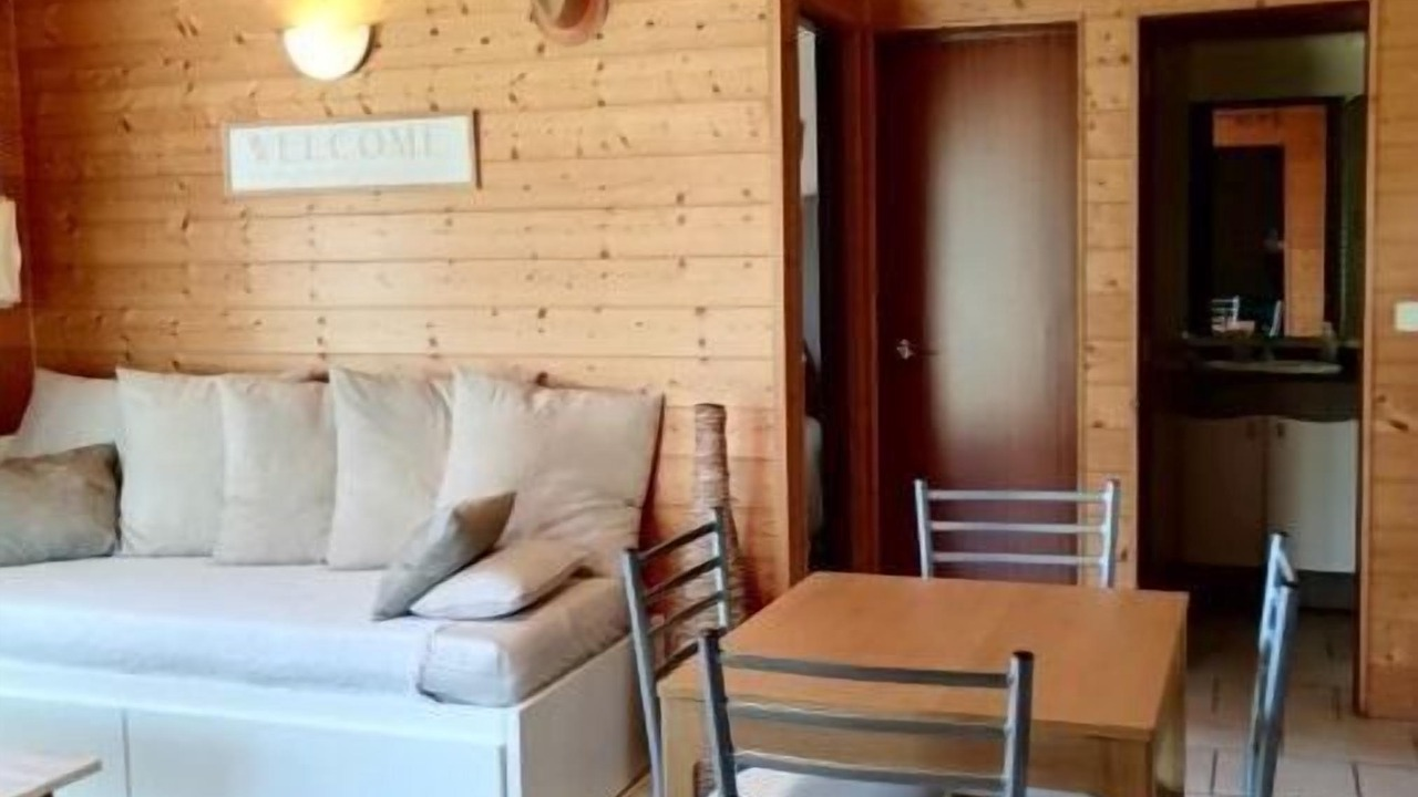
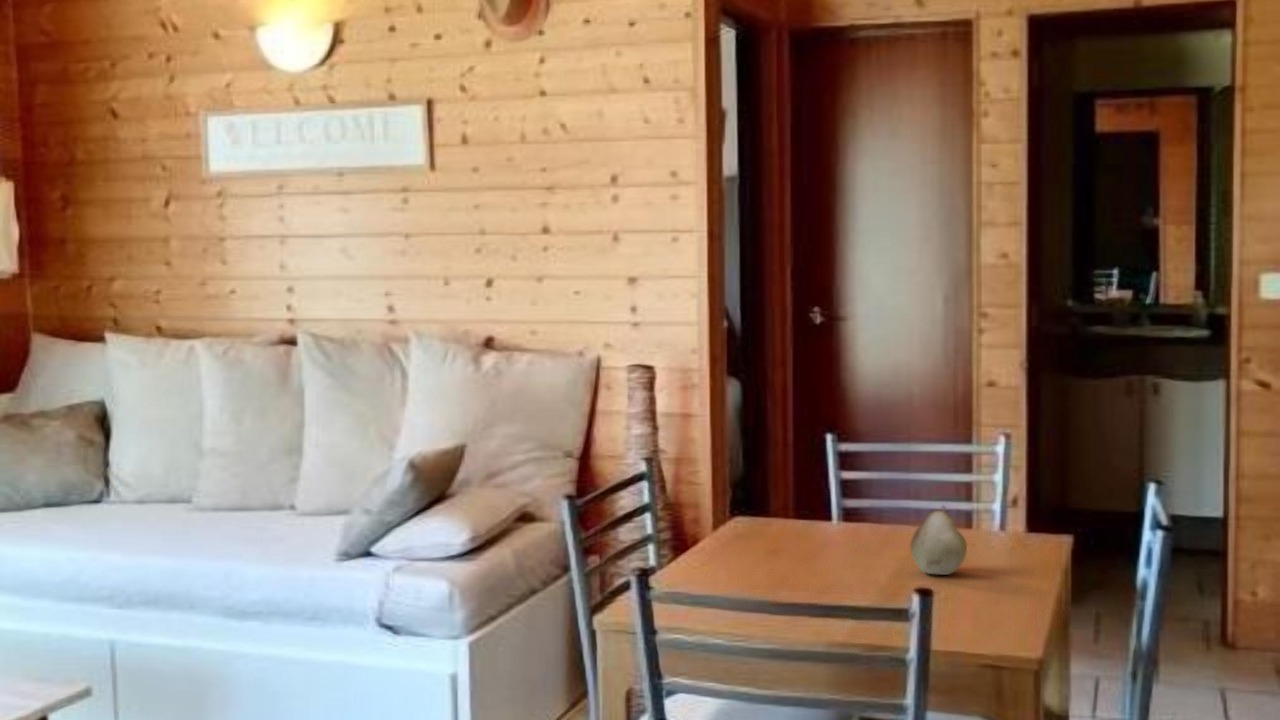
+ fruit [909,505,968,576]
